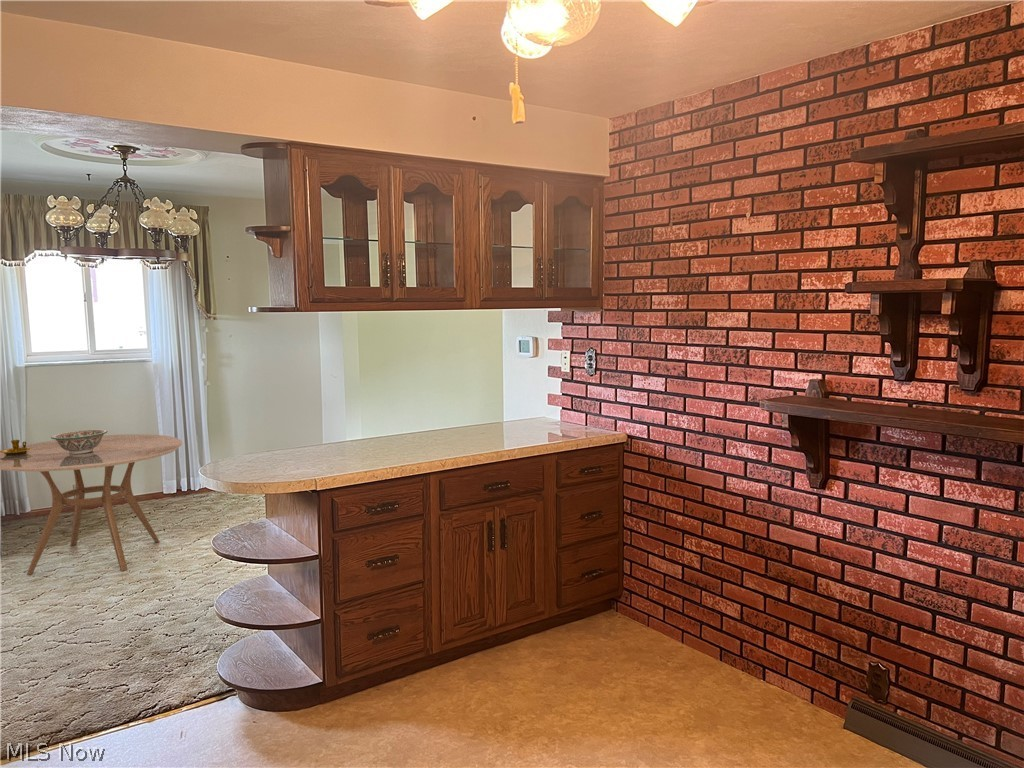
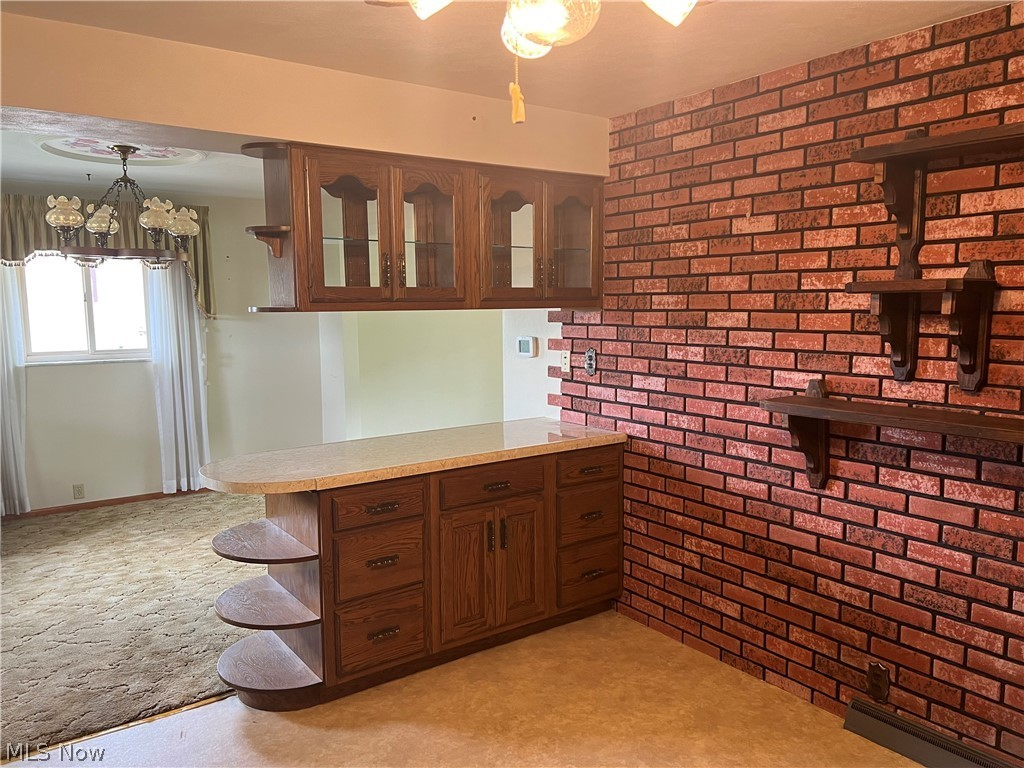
- dining table [0,433,183,576]
- candlestick [0,439,33,456]
- decorative bowl [50,428,108,454]
